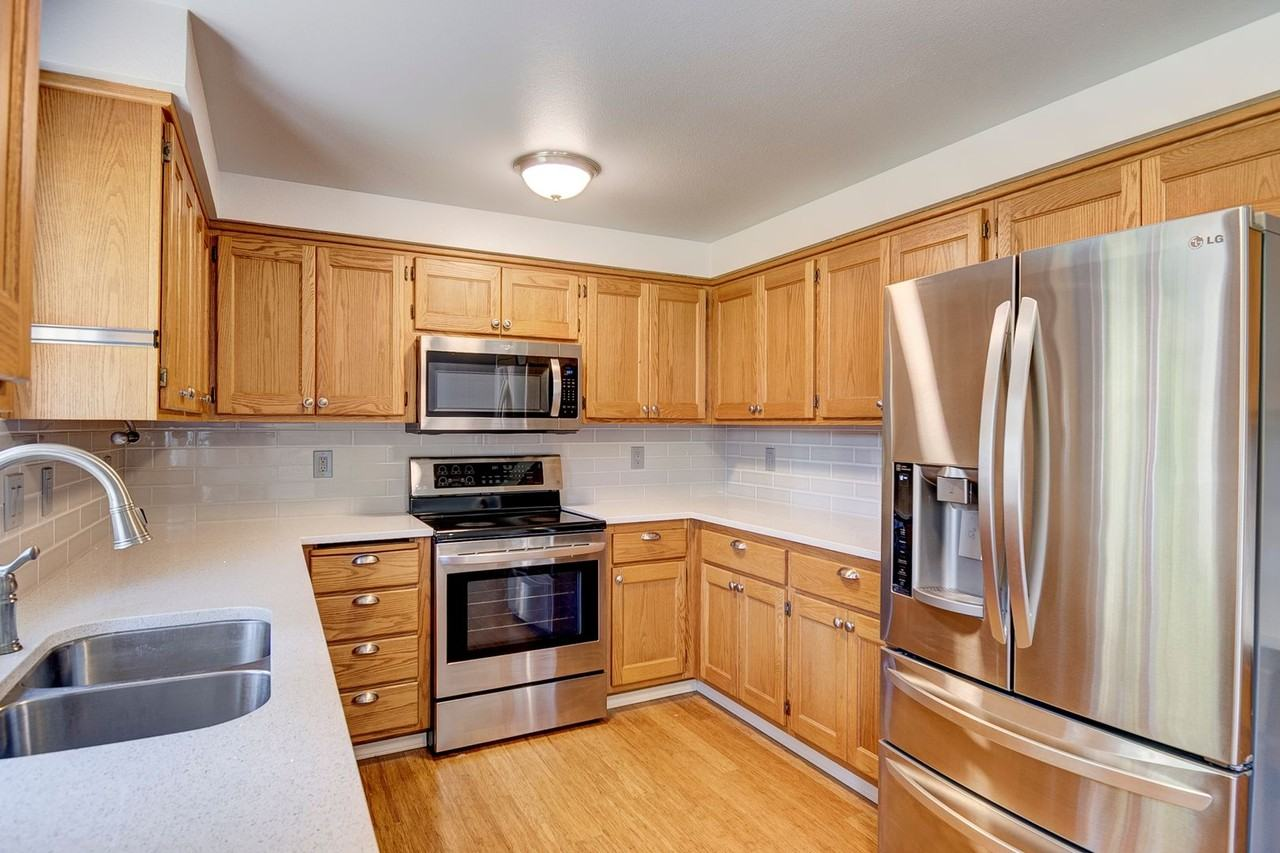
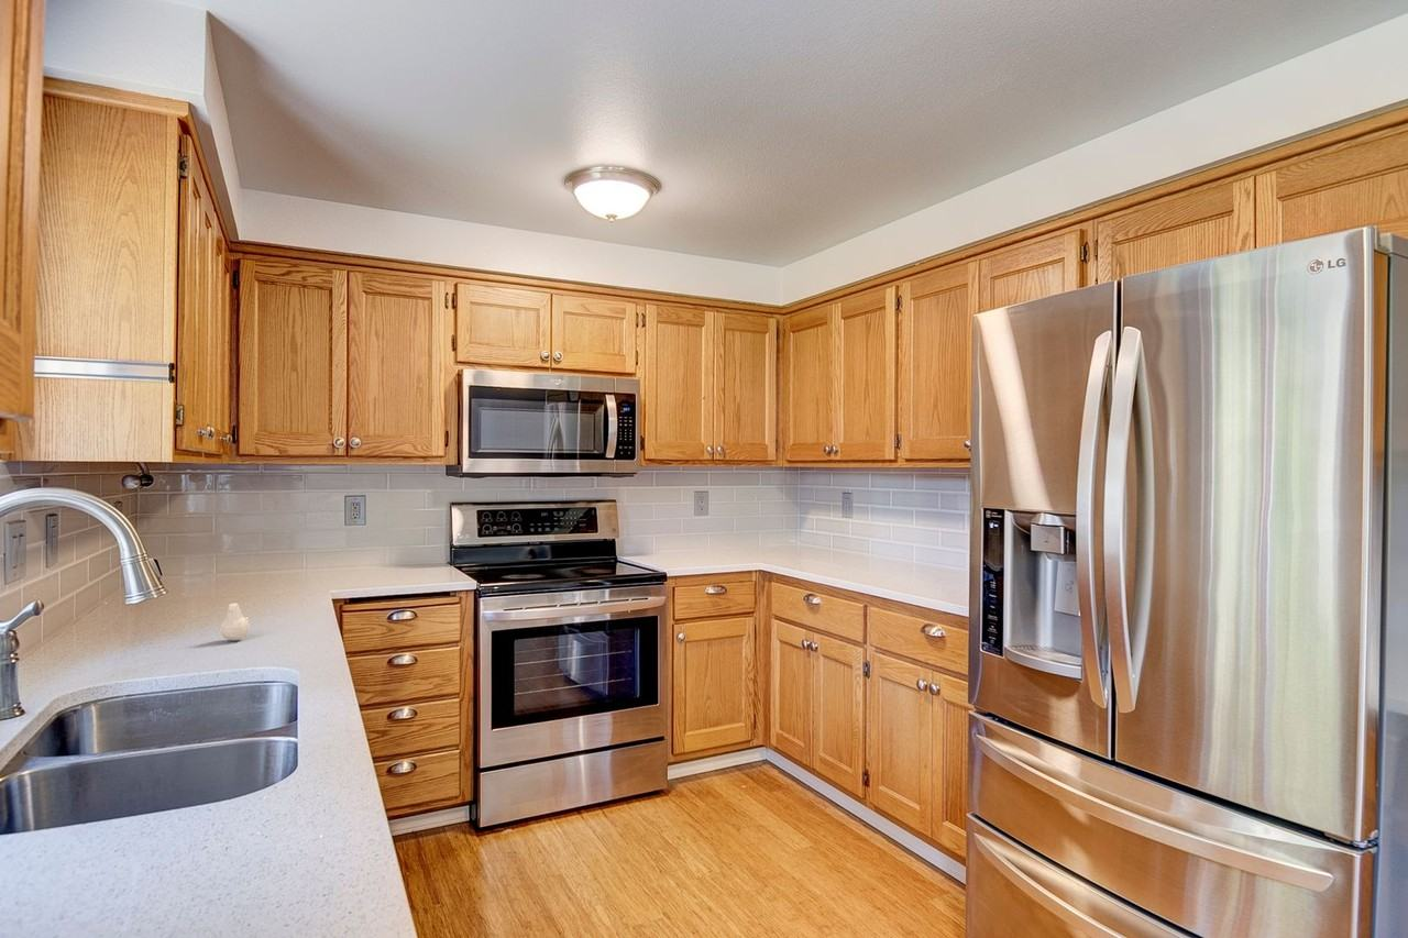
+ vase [219,603,250,641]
